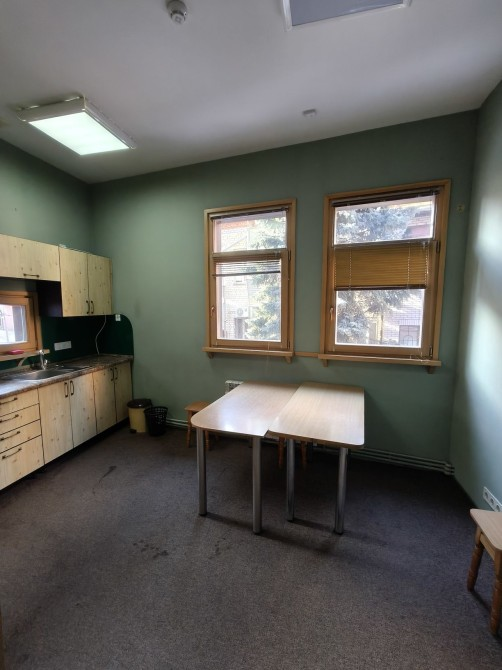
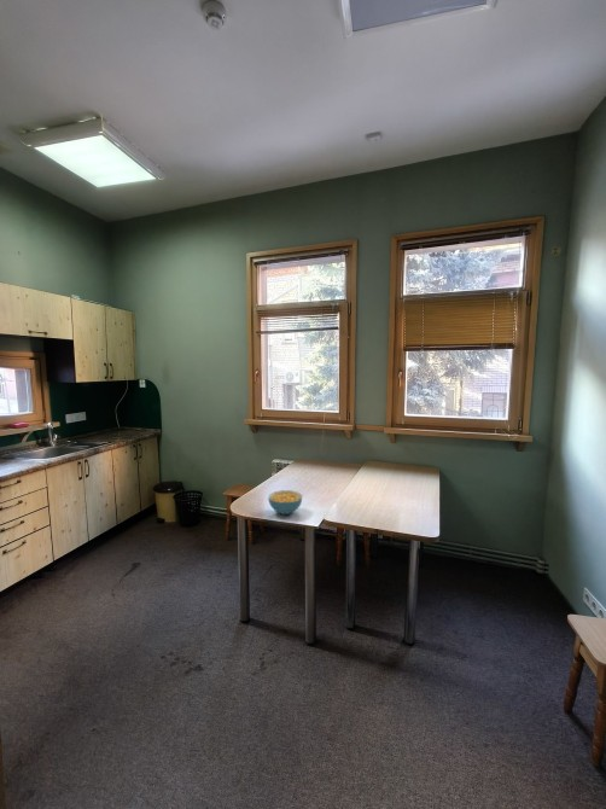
+ cereal bowl [267,489,303,516]
